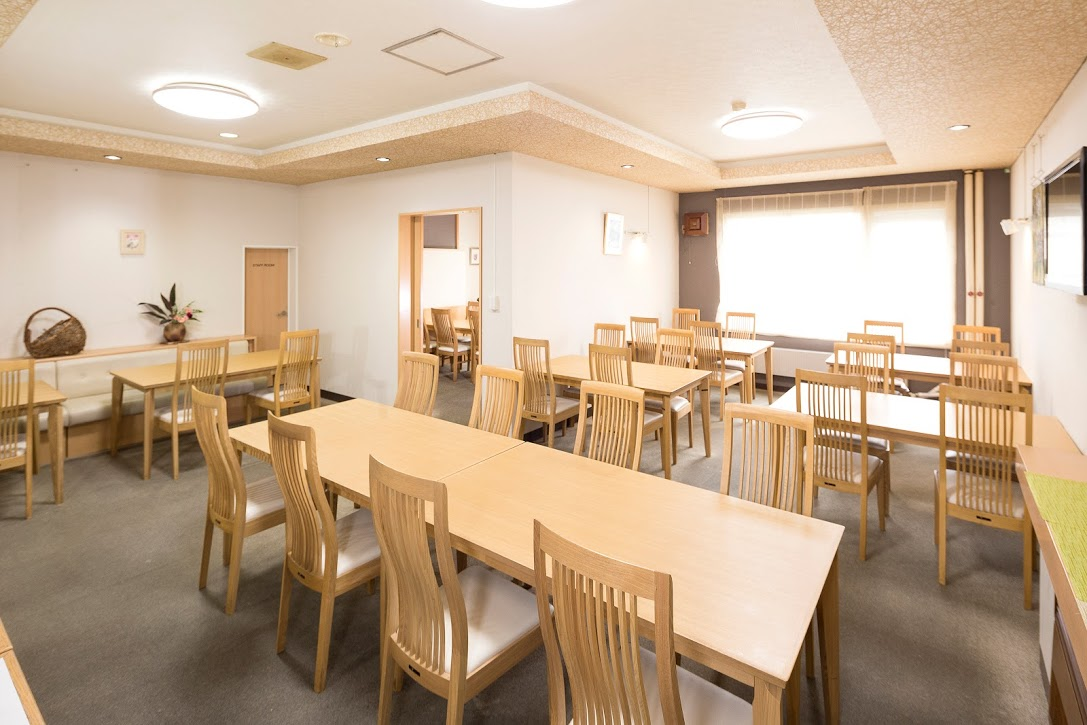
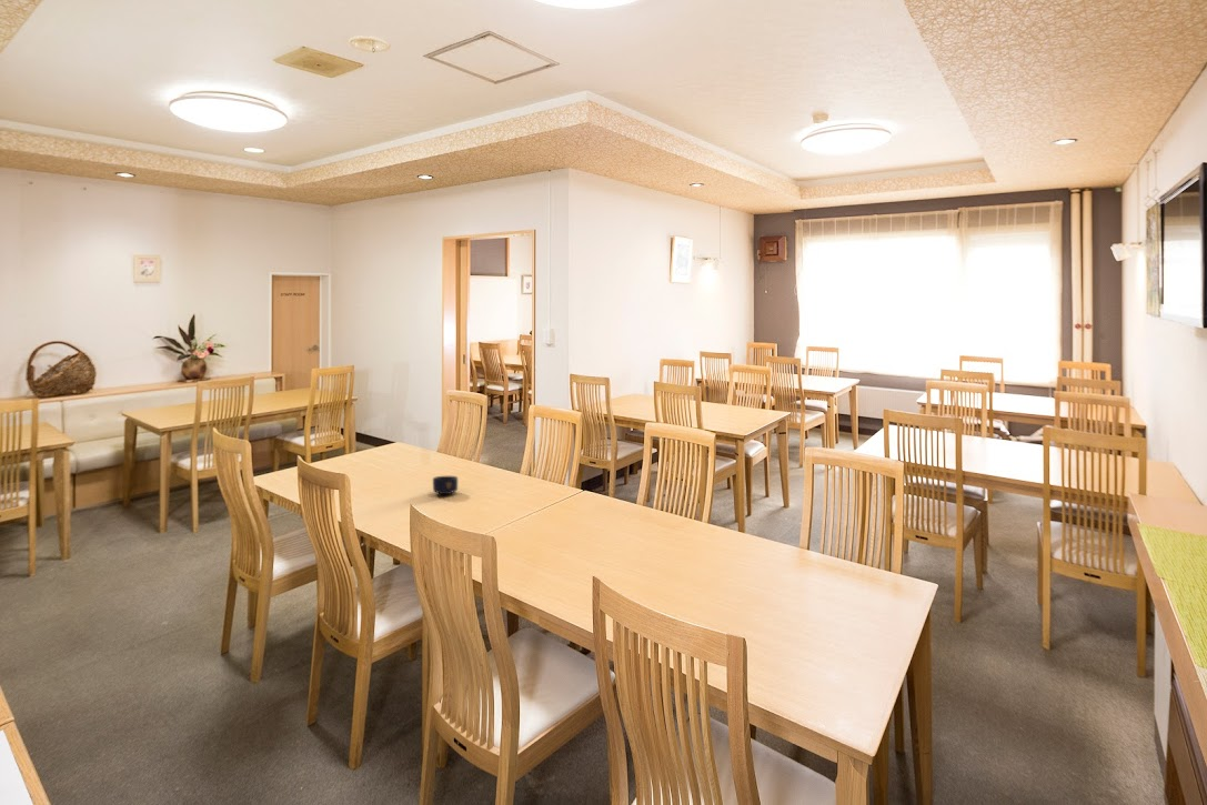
+ mug [432,475,459,495]
